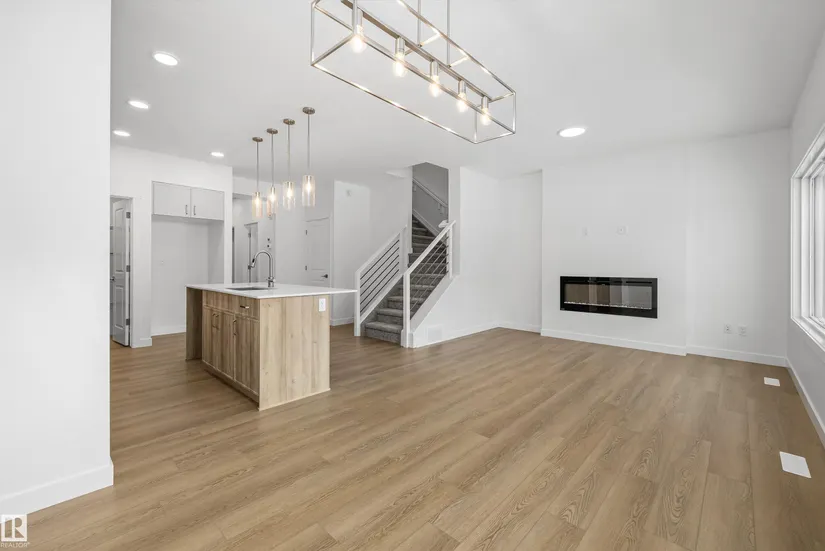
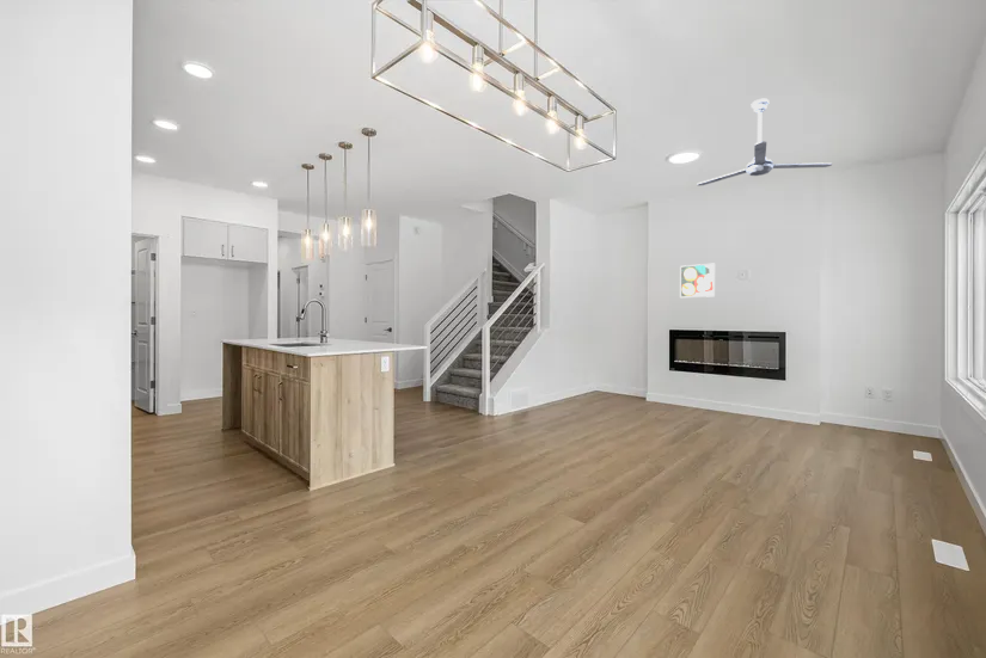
+ ceiling fan [696,98,833,186]
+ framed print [679,263,716,299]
